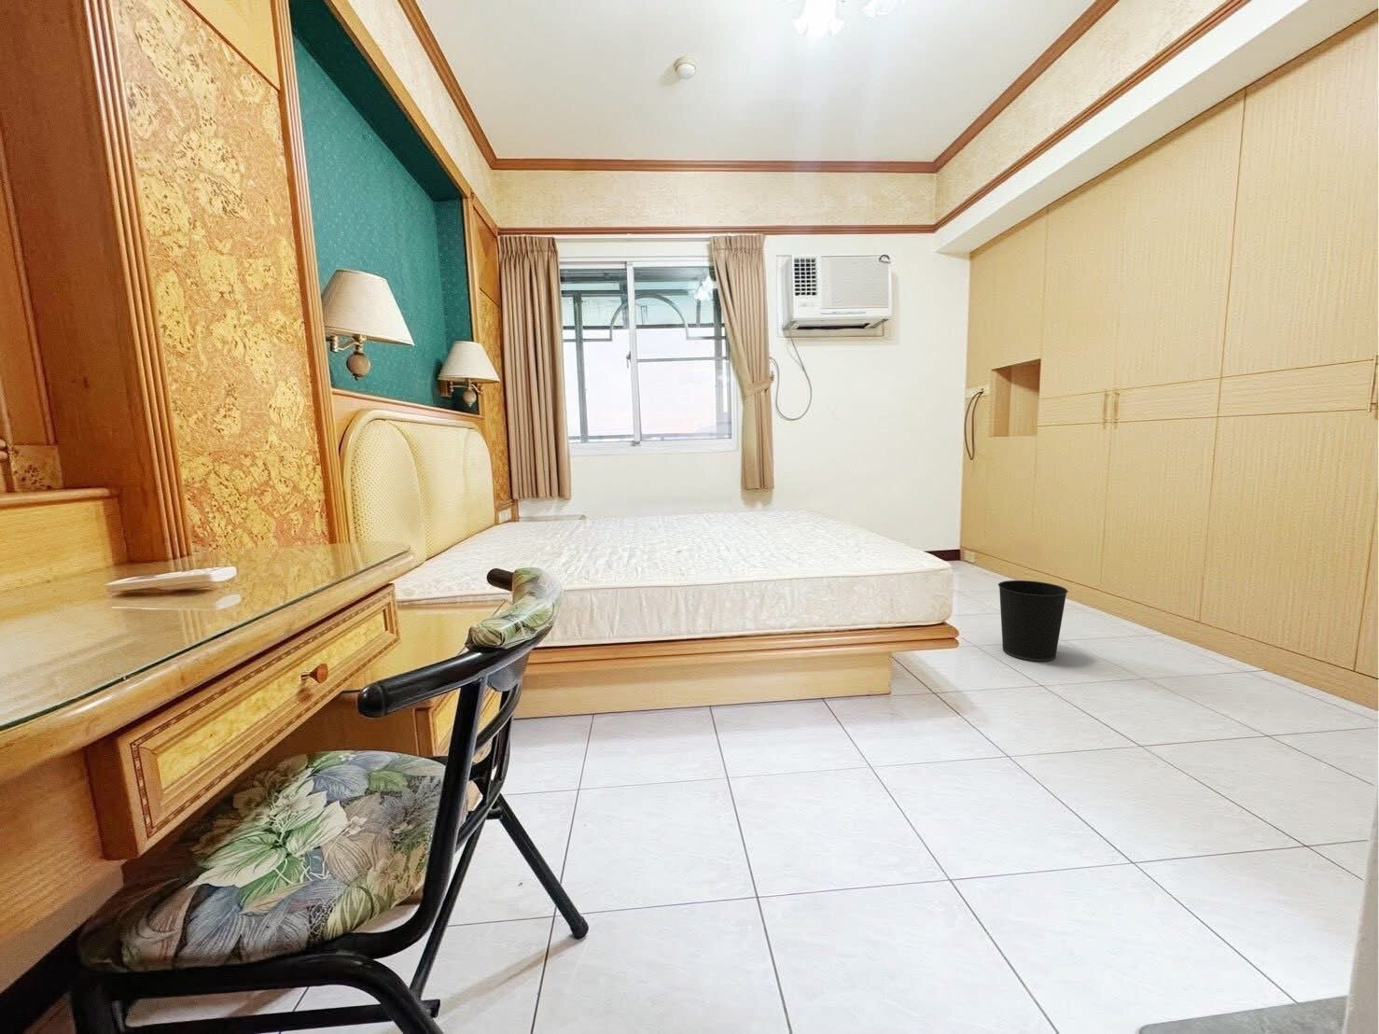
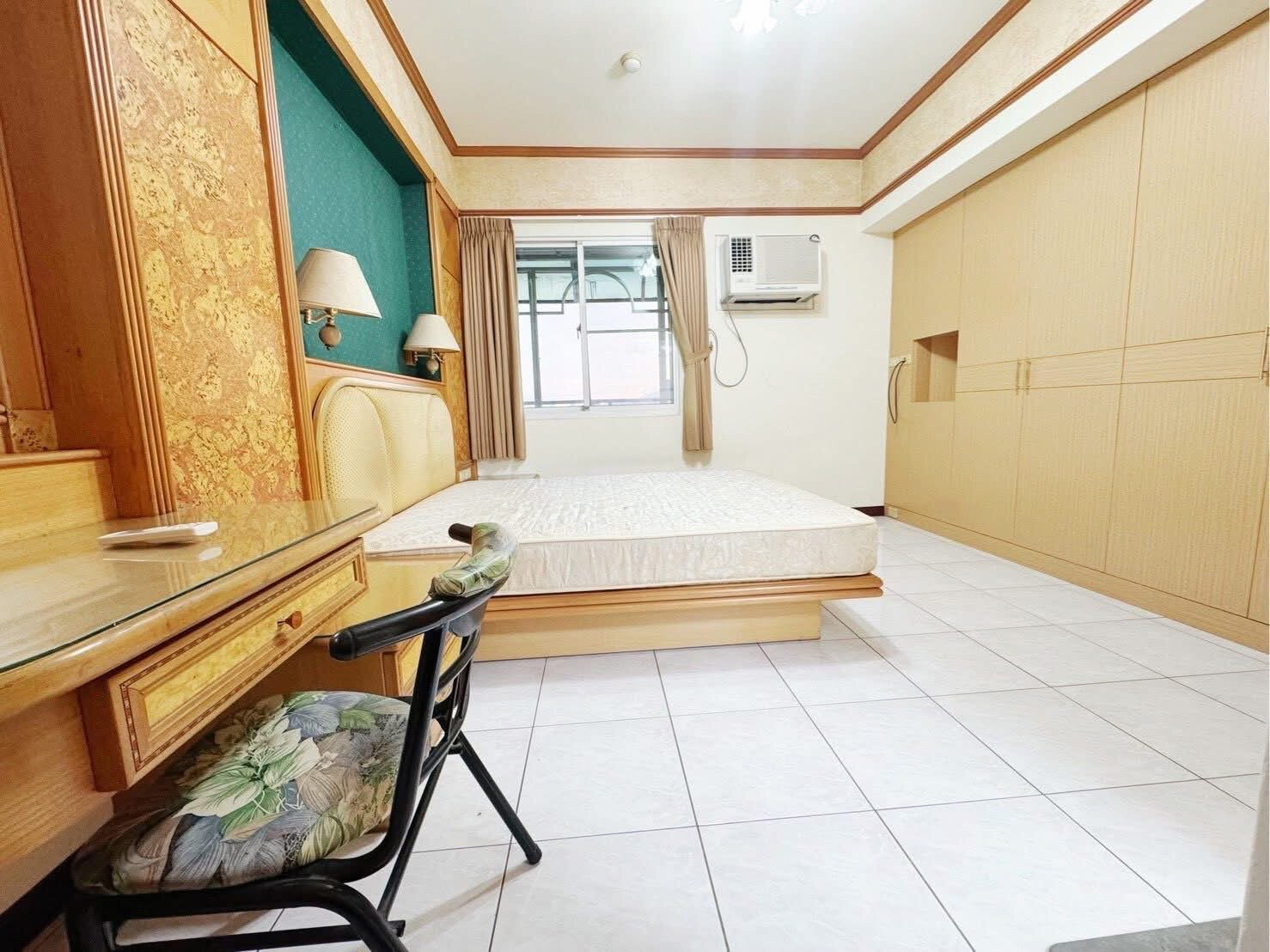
- wastebasket [998,580,1070,663]
